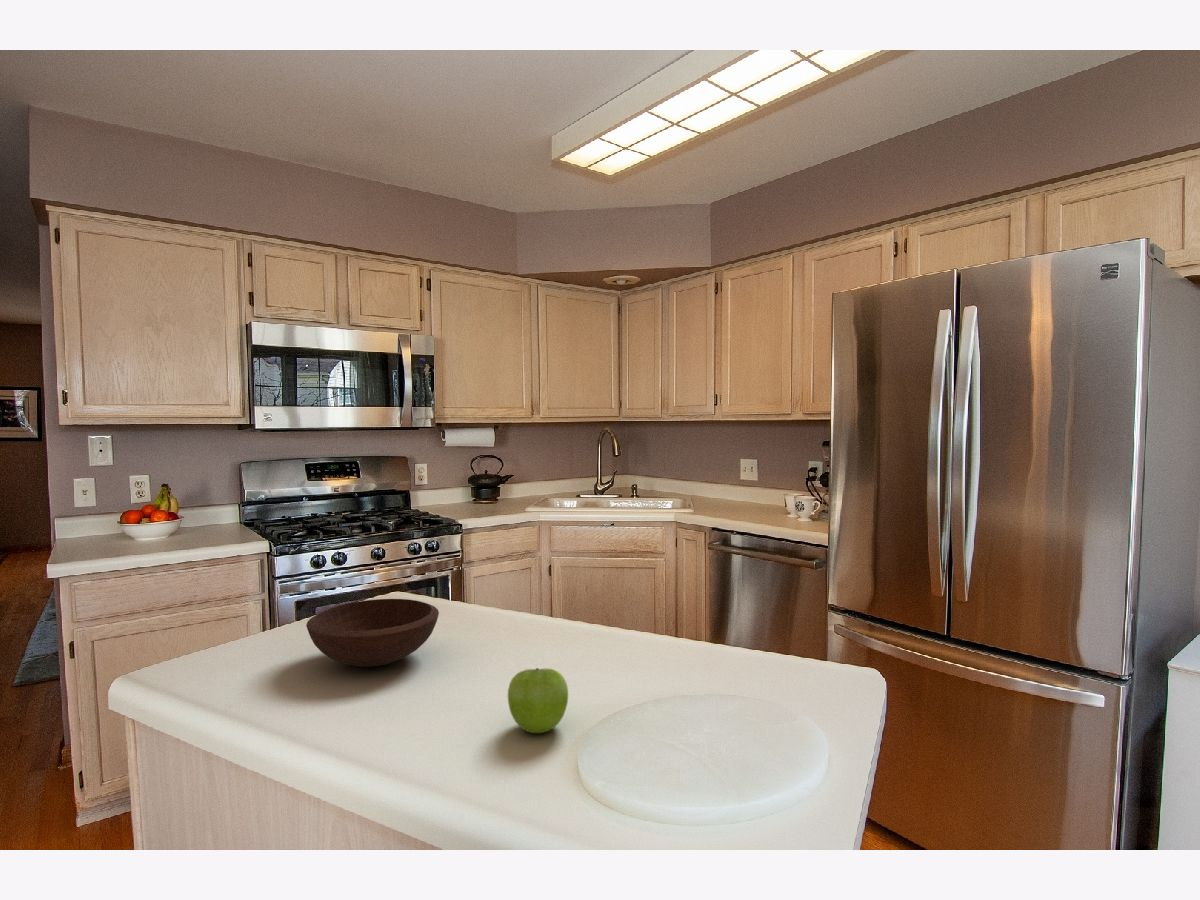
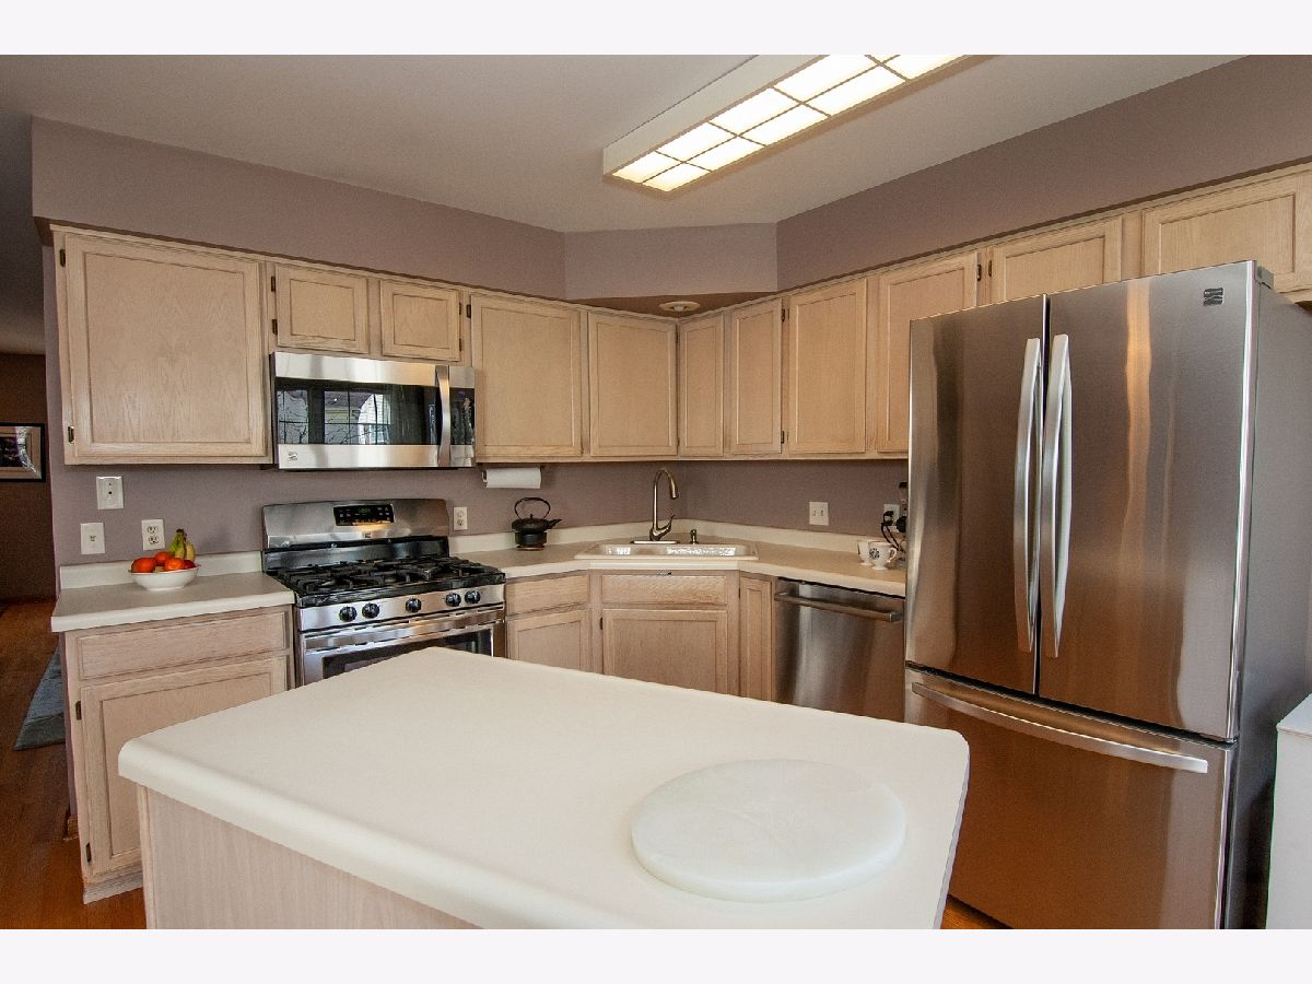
- fruit [507,667,569,734]
- bowl [305,598,440,668]
